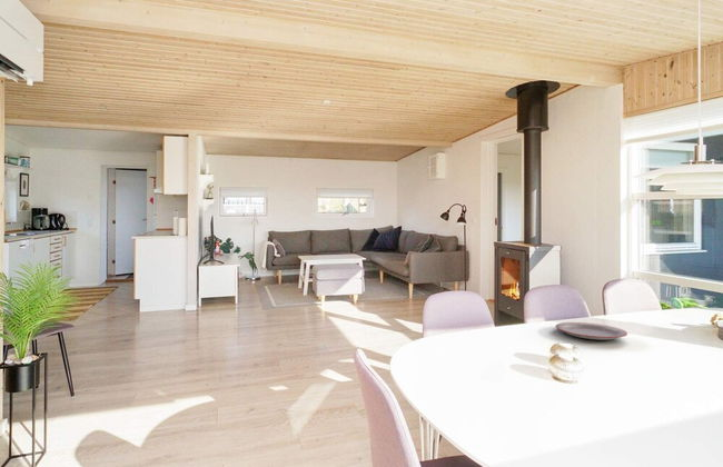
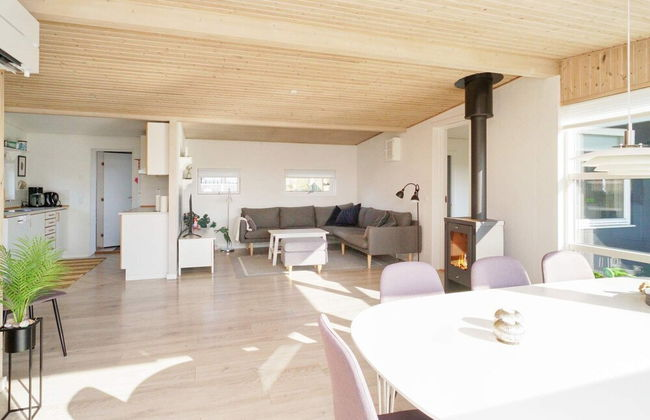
- plate [555,321,628,341]
